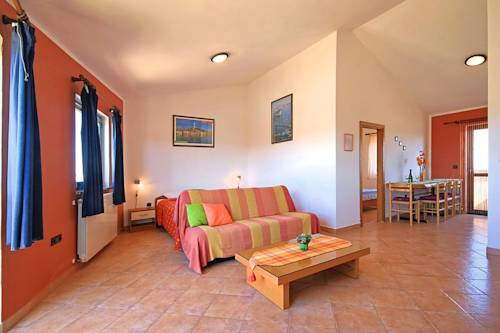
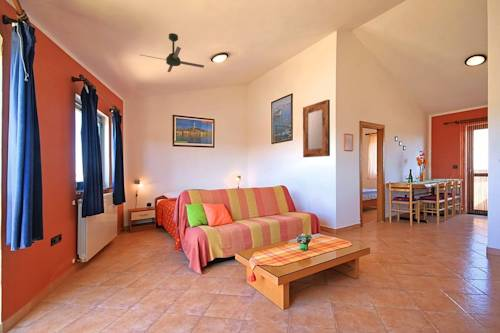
+ ceiling fan [140,32,205,73]
+ home mirror [302,99,331,158]
